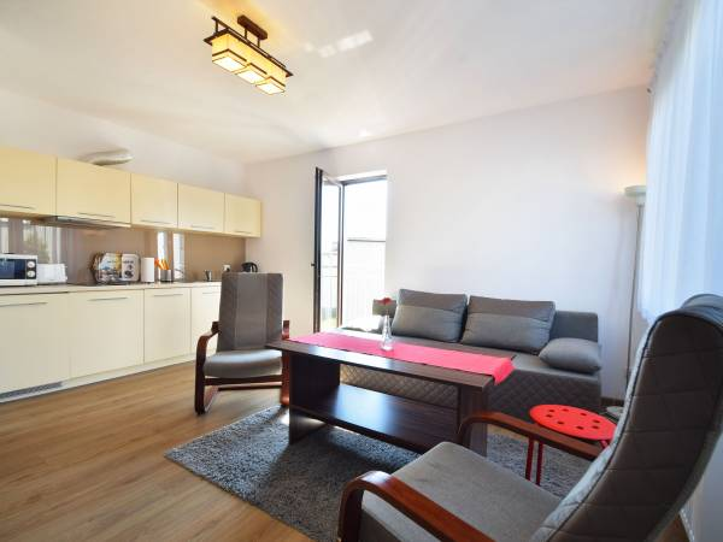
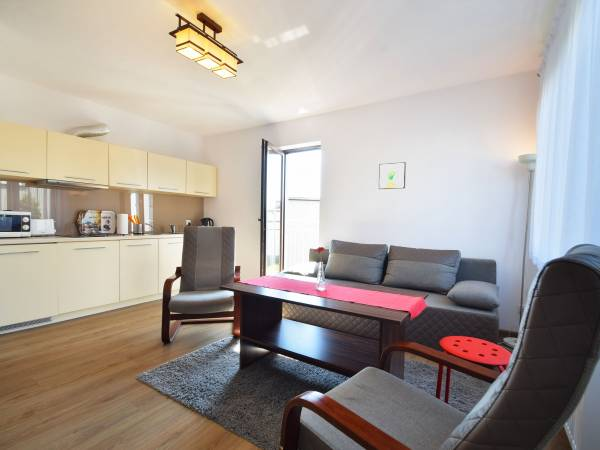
+ wall art [378,161,407,190]
